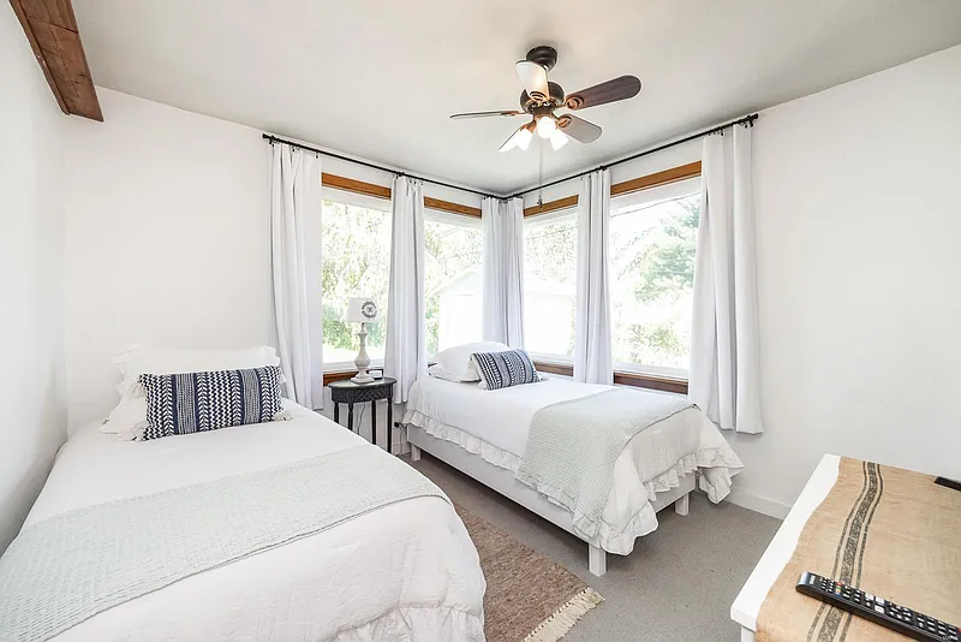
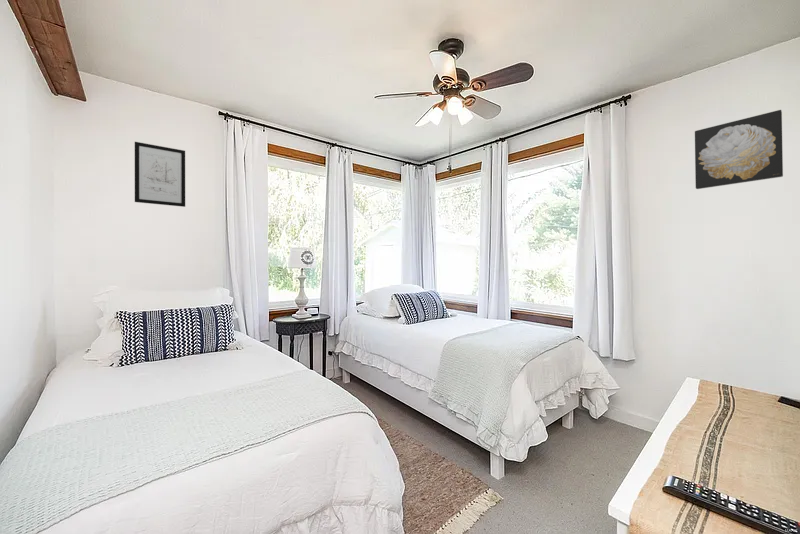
+ wall art [694,109,784,190]
+ wall art [134,141,186,208]
